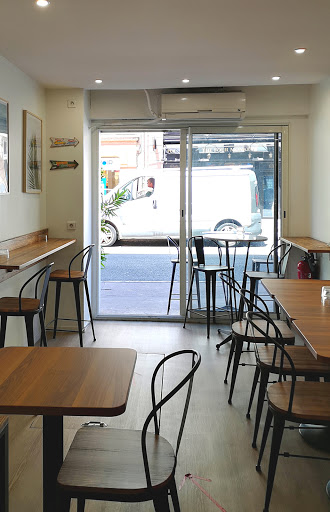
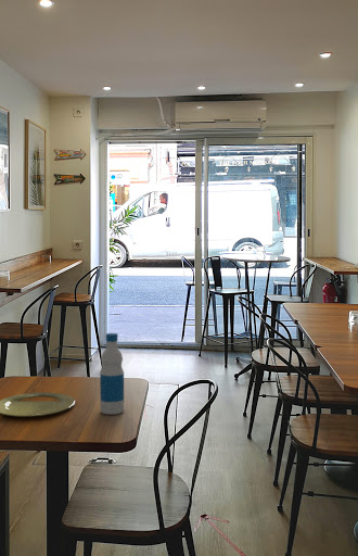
+ plate [0,391,76,417]
+ bottle [99,332,125,415]
